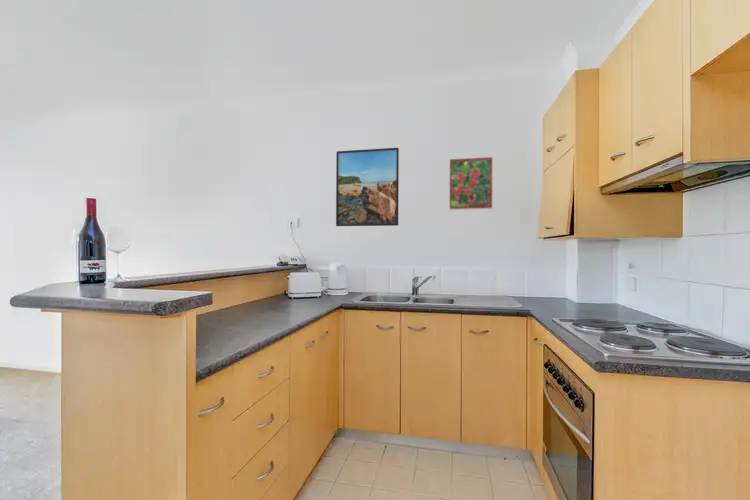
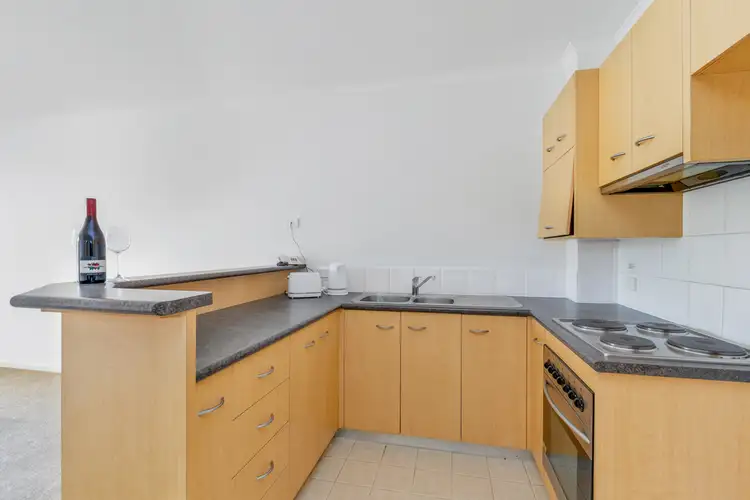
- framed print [448,156,494,211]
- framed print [335,147,400,227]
